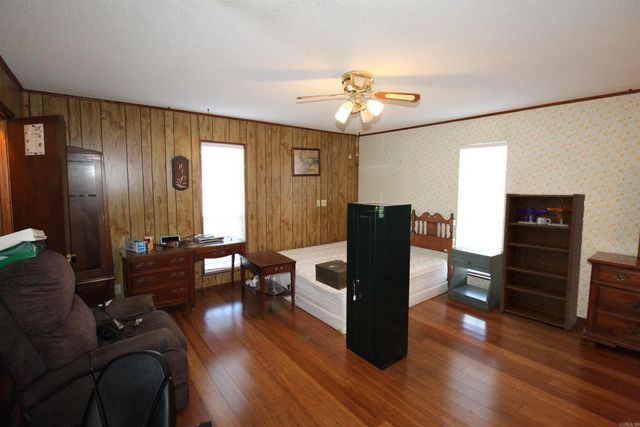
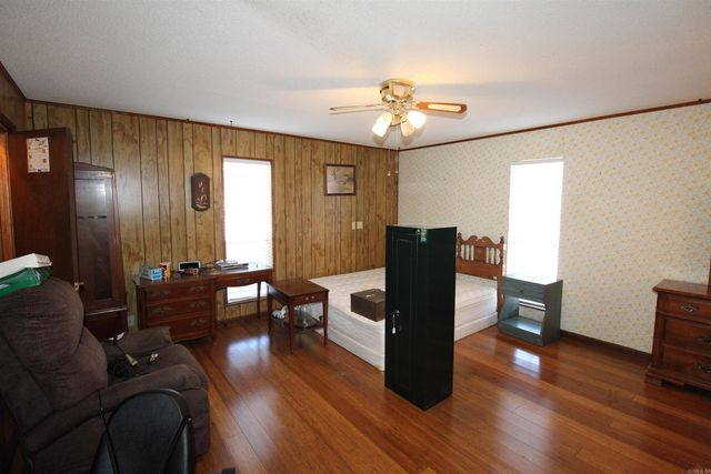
- bookshelf [499,192,586,332]
